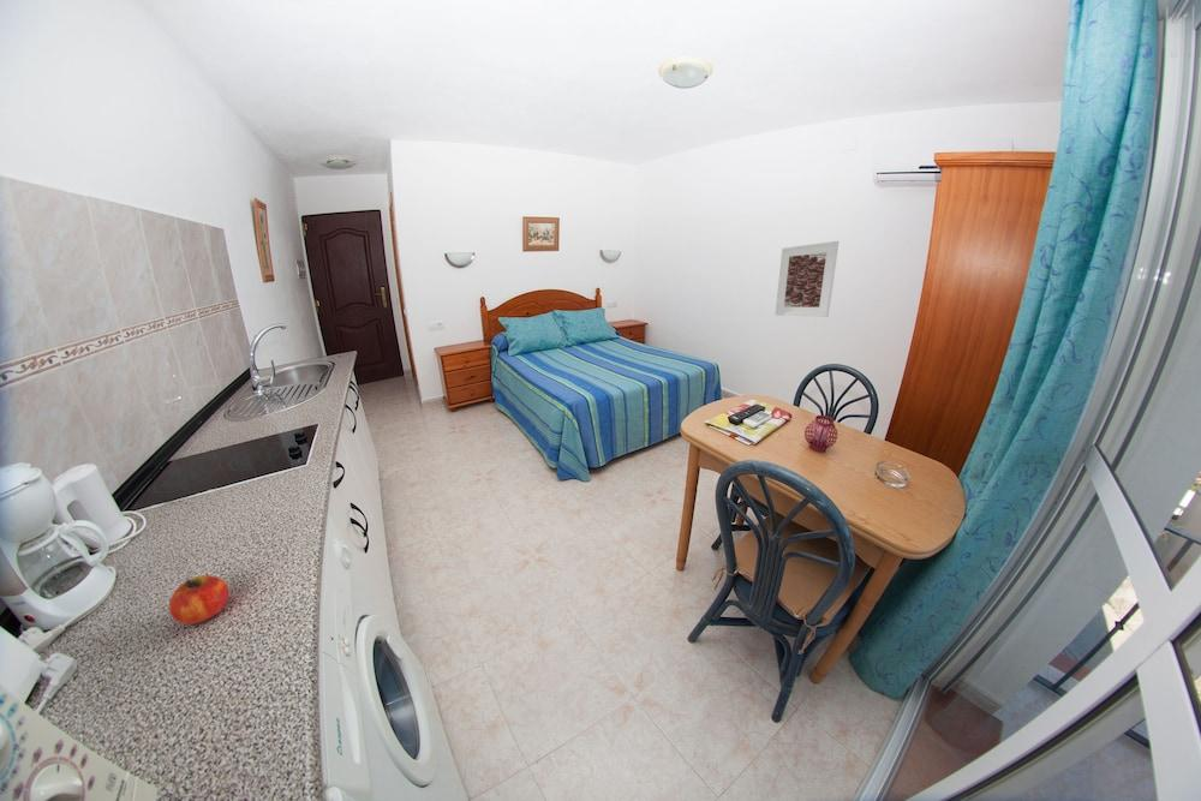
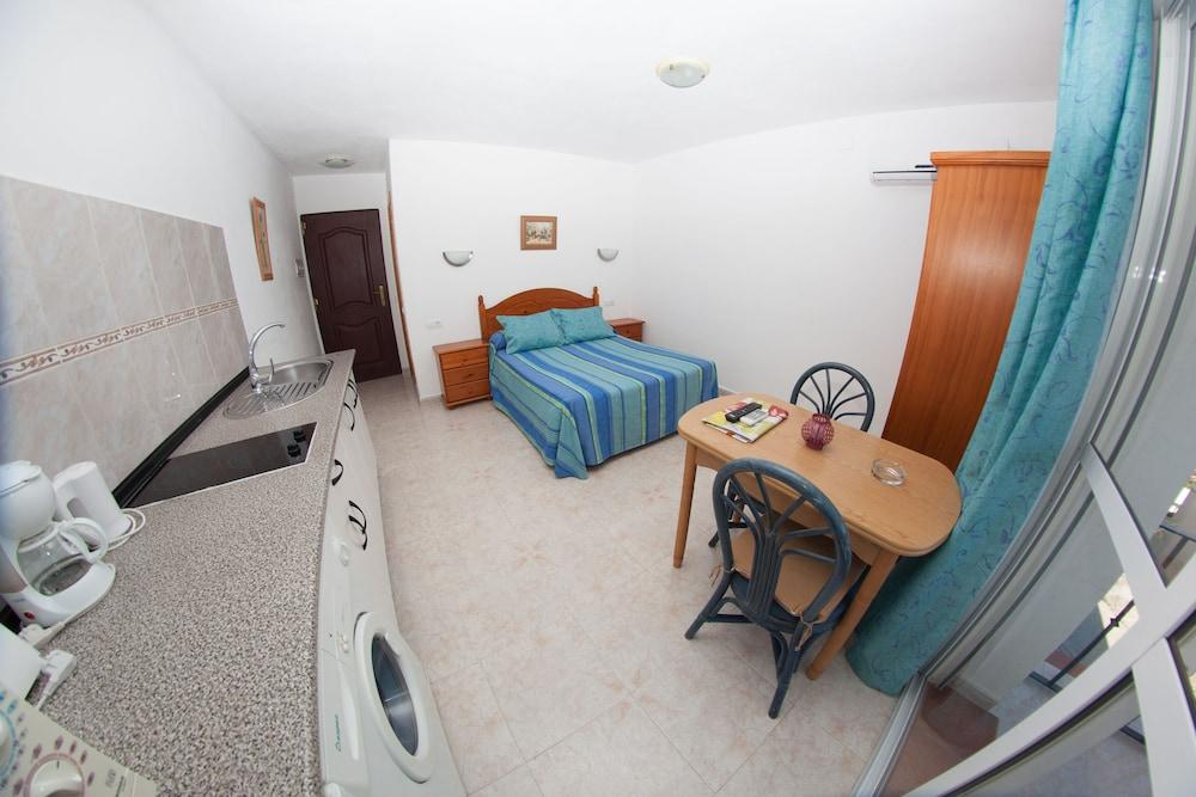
- fruit [168,574,229,626]
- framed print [775,240,839,318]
